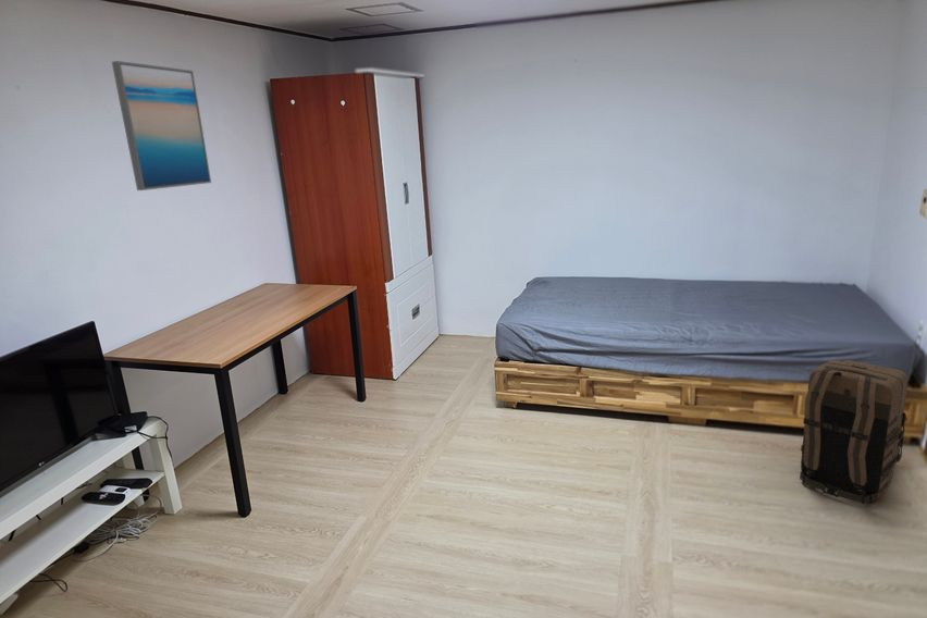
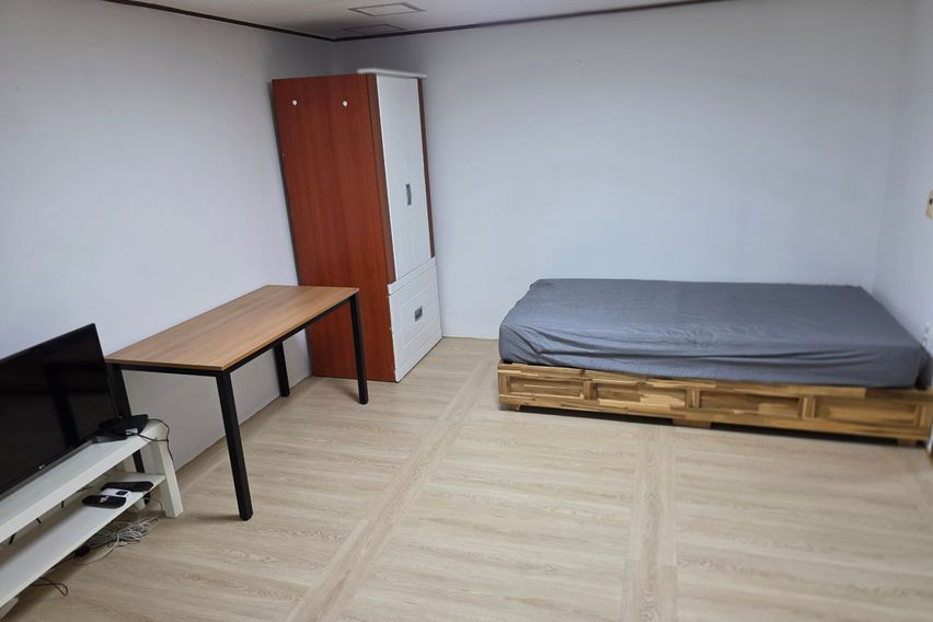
- wall art [111,60,212,191]
- backpack [799,359,909,505]
